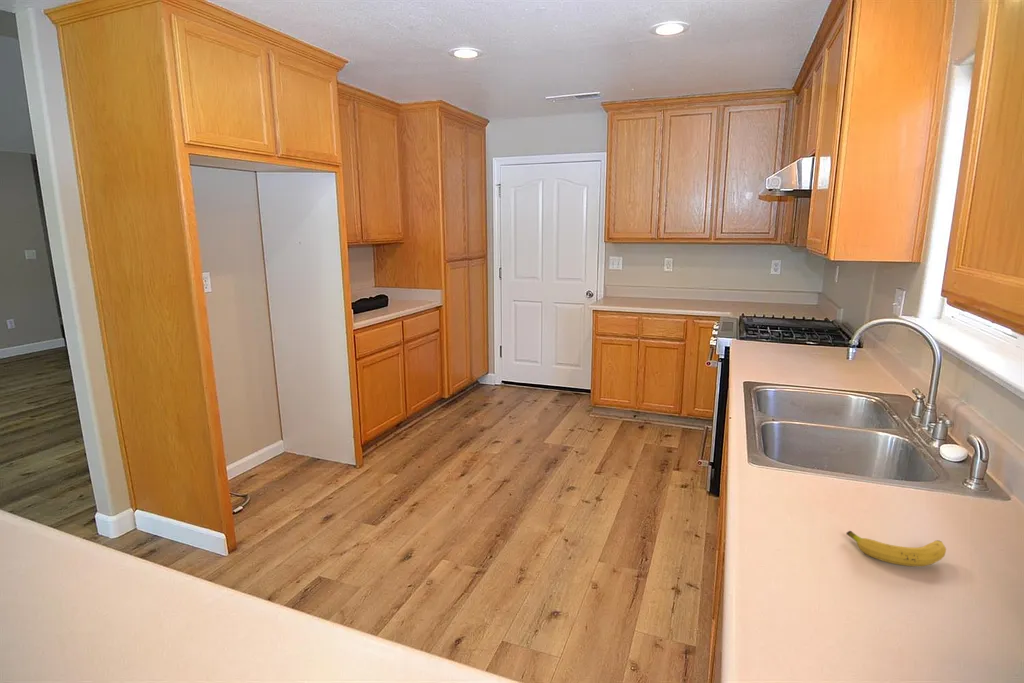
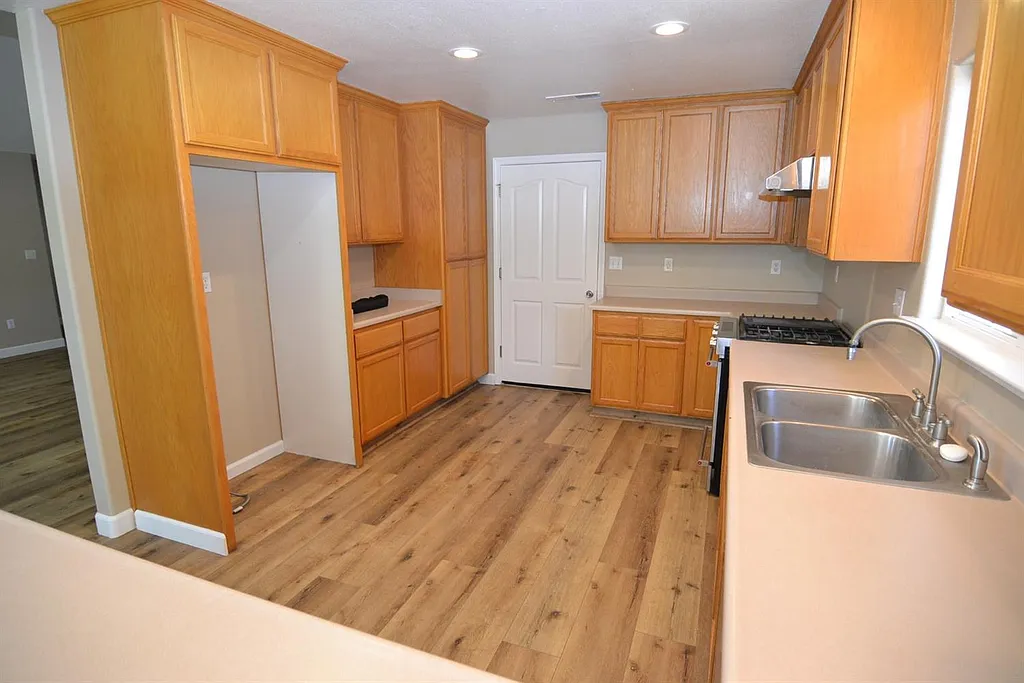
- fruit [845,530,947,567]
